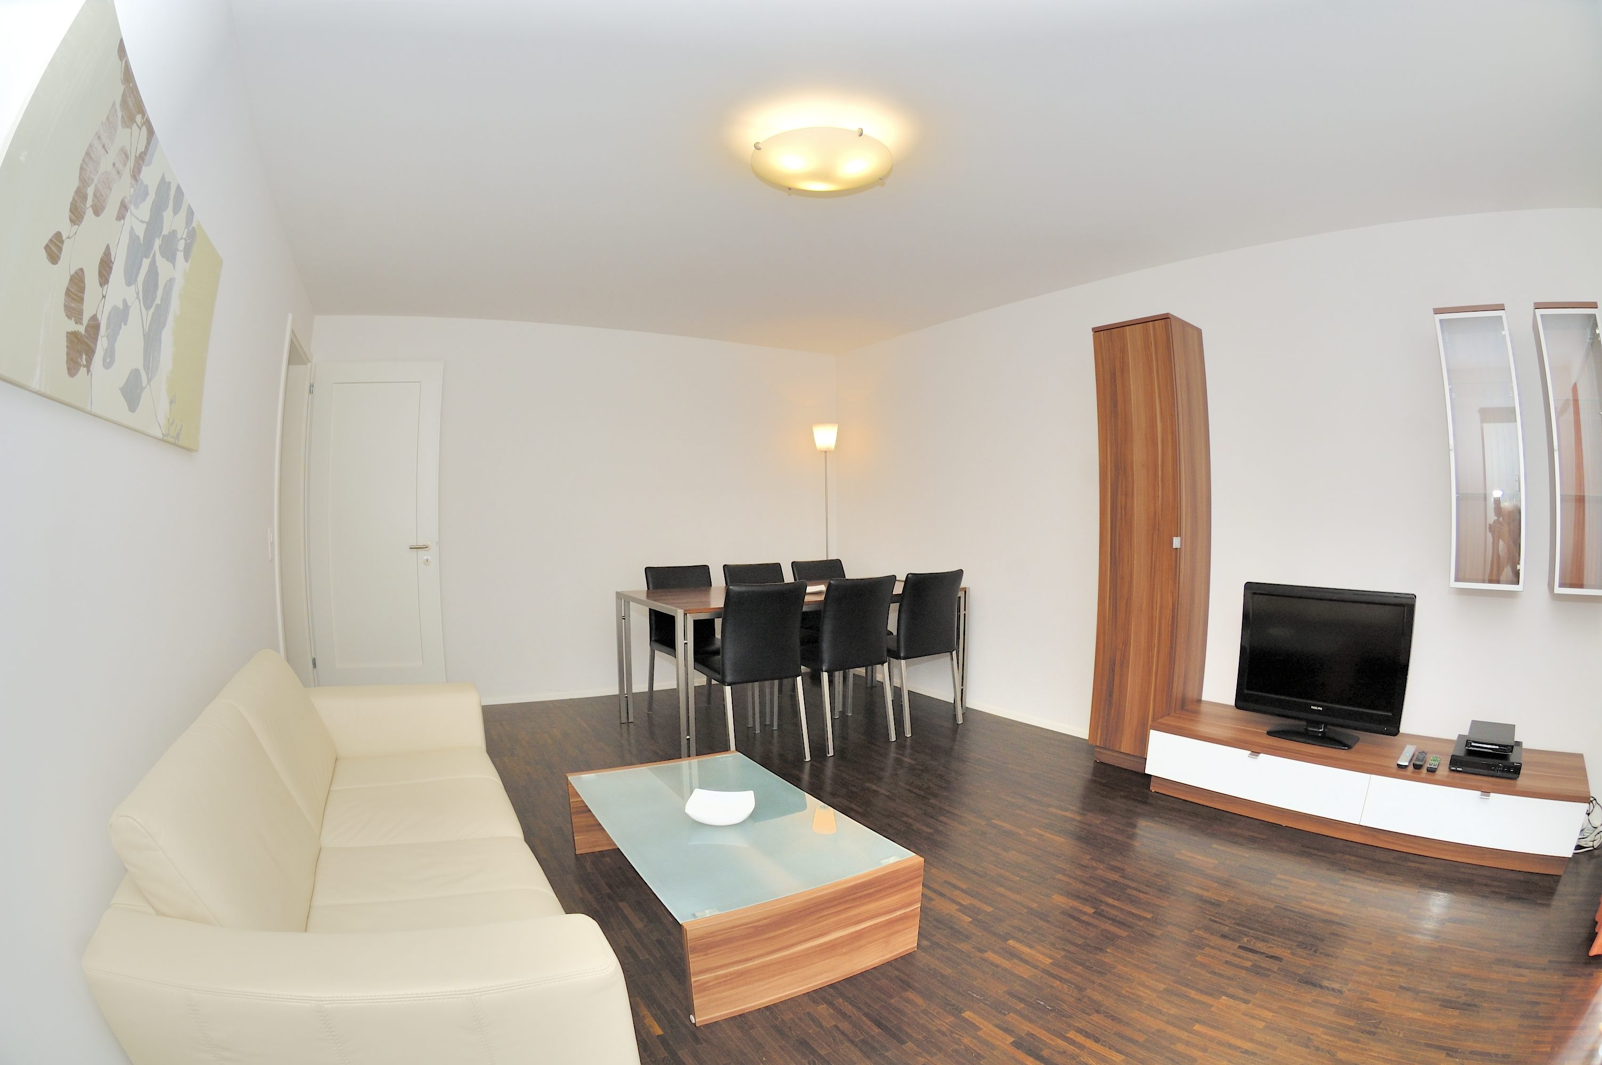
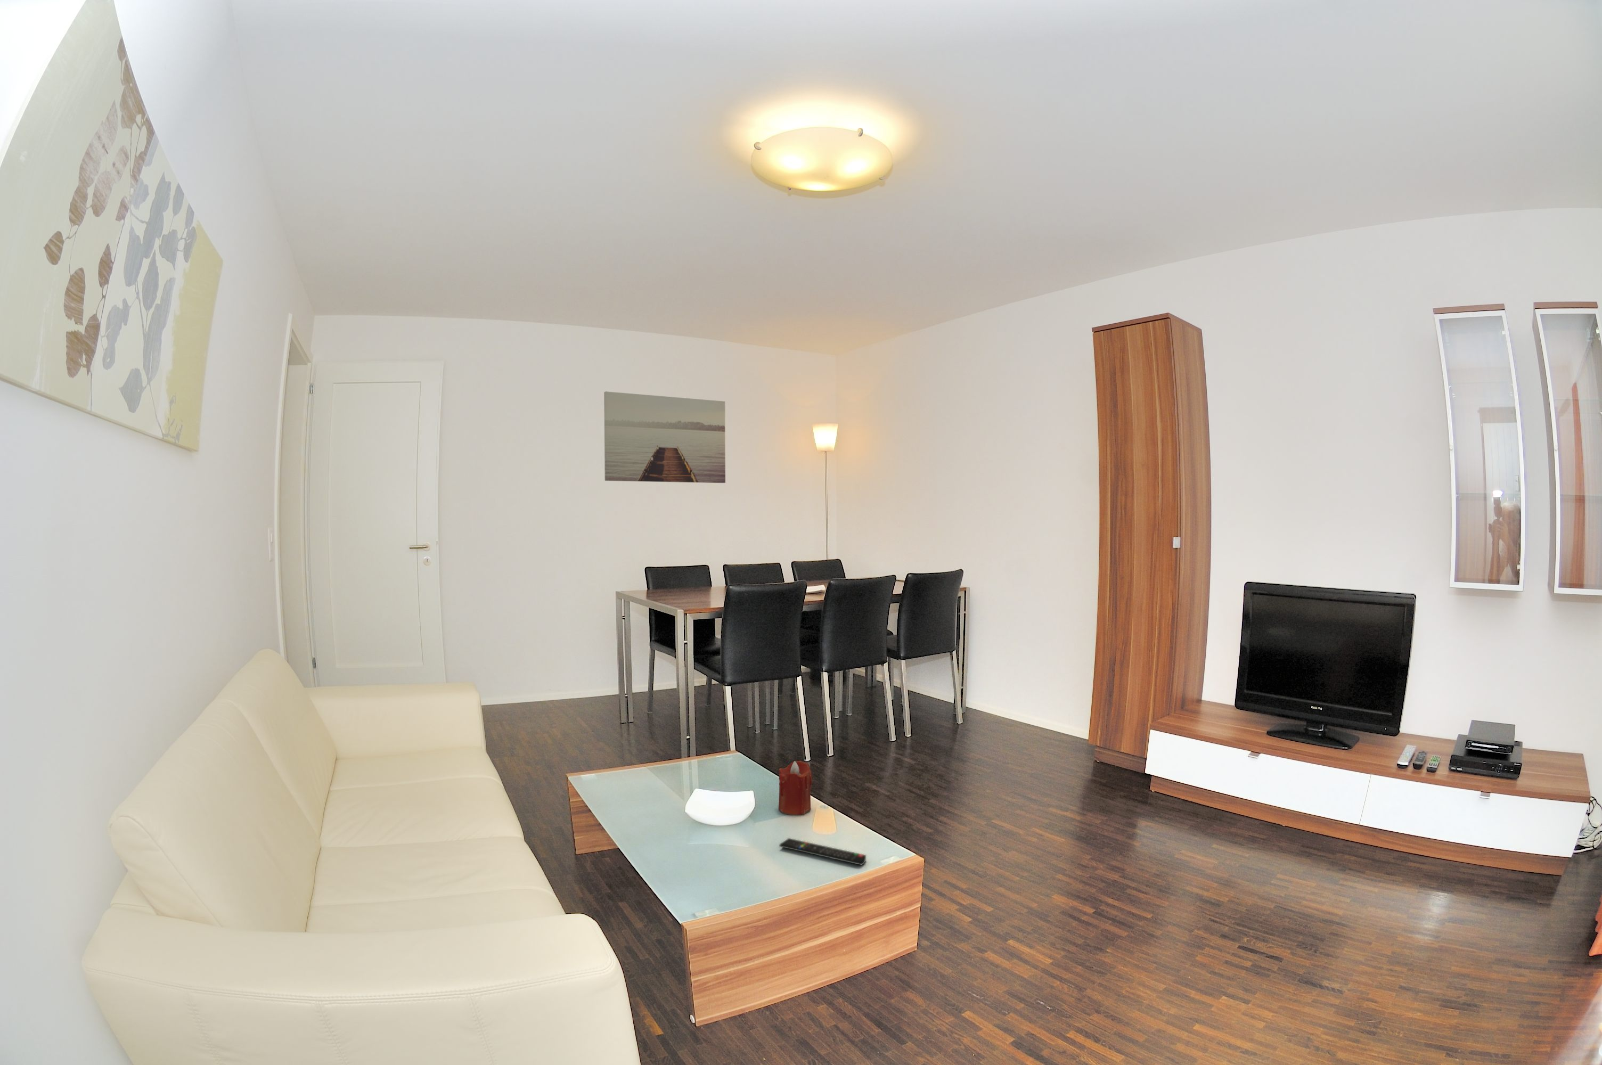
+ remote control [780,838,866,865]
+ wall art [604,391,726,484]
+ candle [778,761,813,815]
